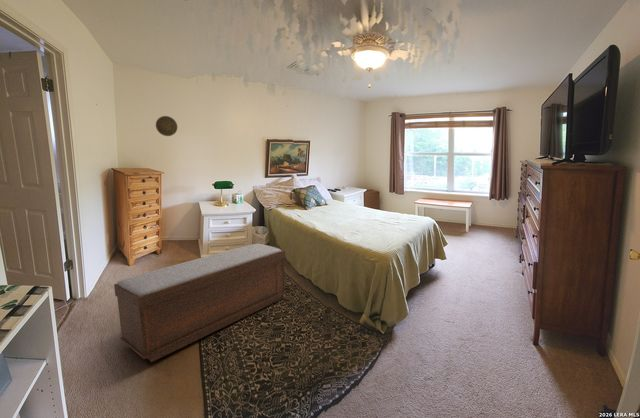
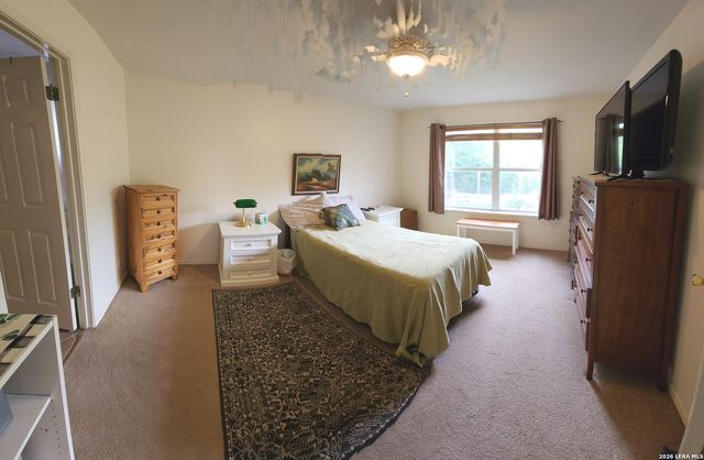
- bench [113,243,287,363]
- decorative plate [155,115,178,137]
